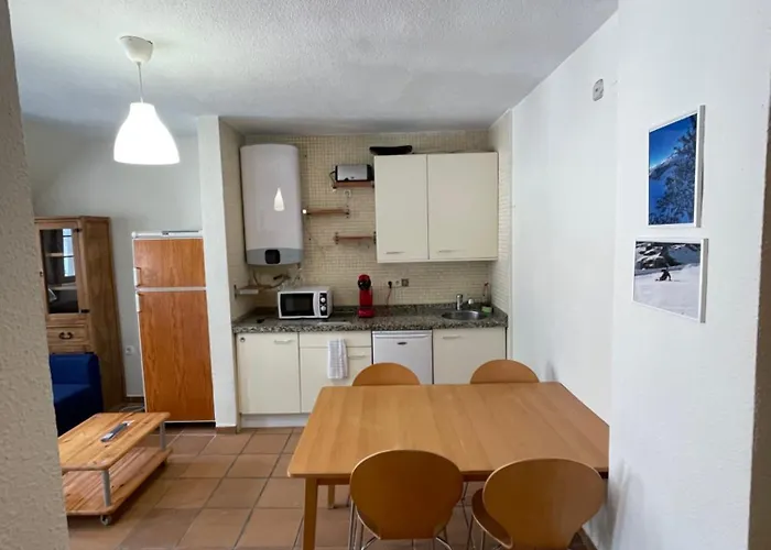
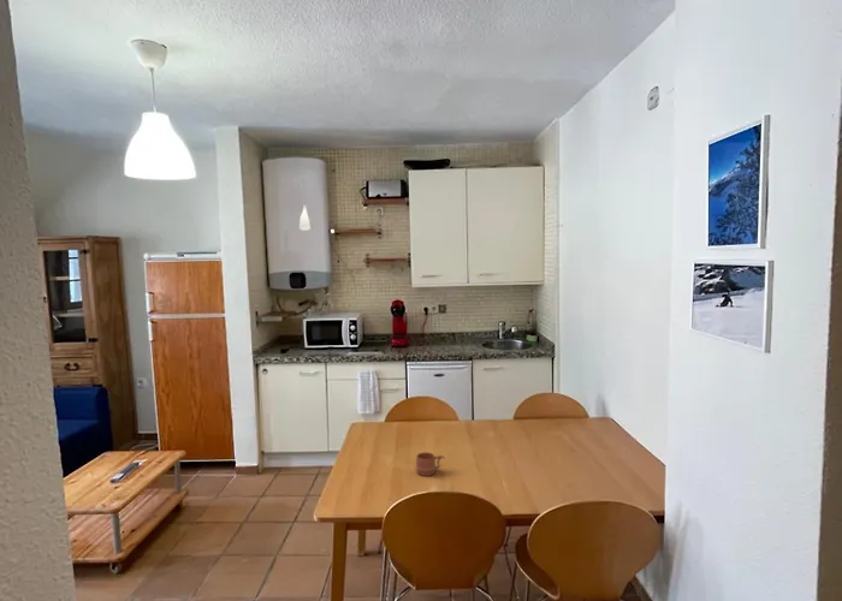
+ mug [415,451,446,477]
